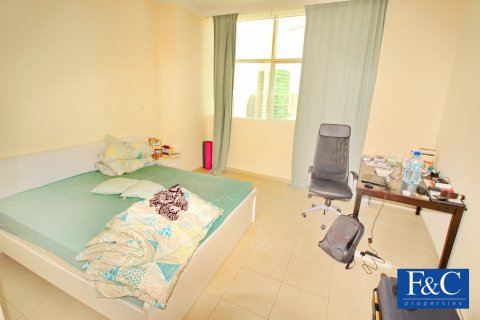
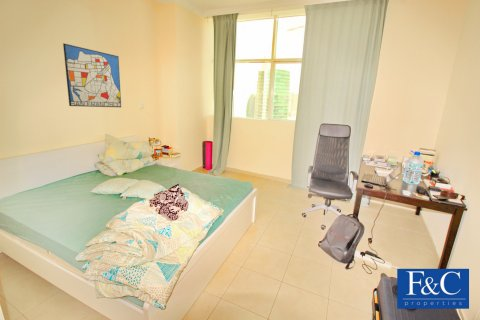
+ wall art [62,42,122,108]
